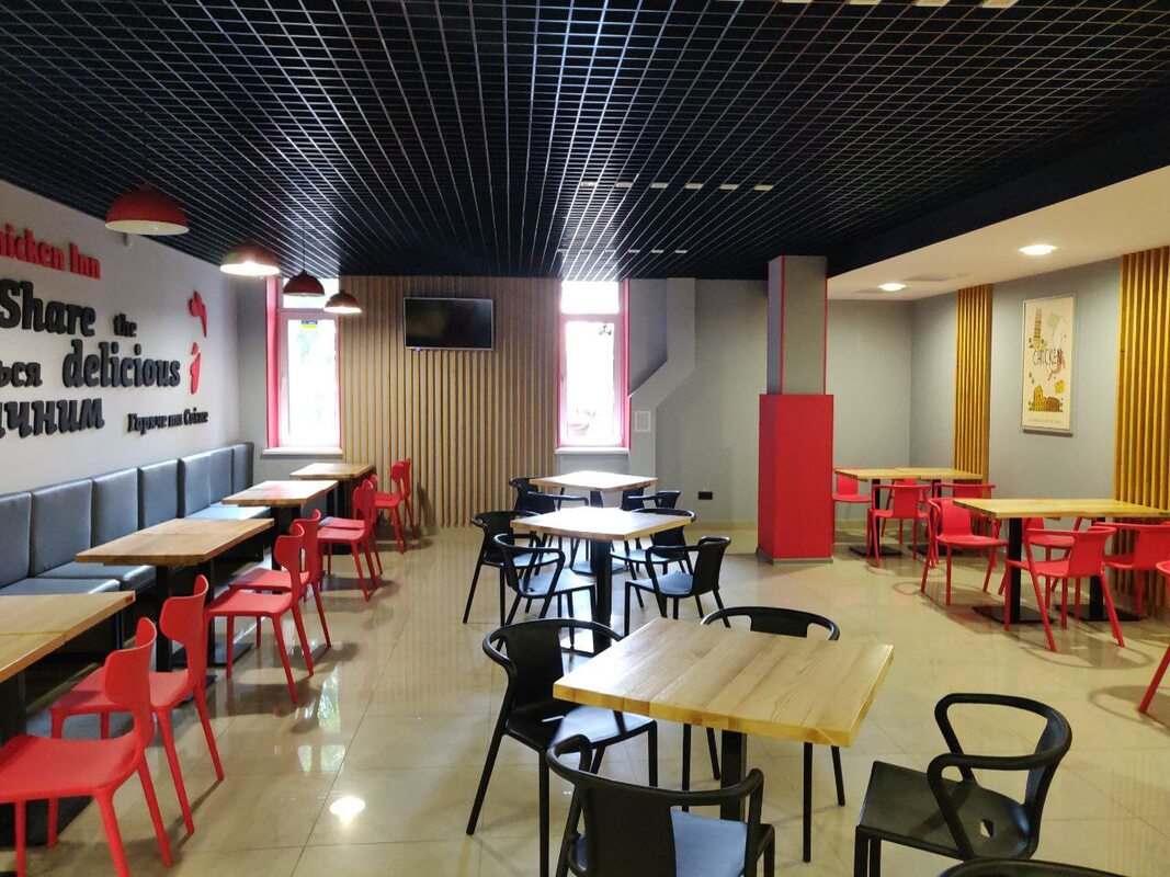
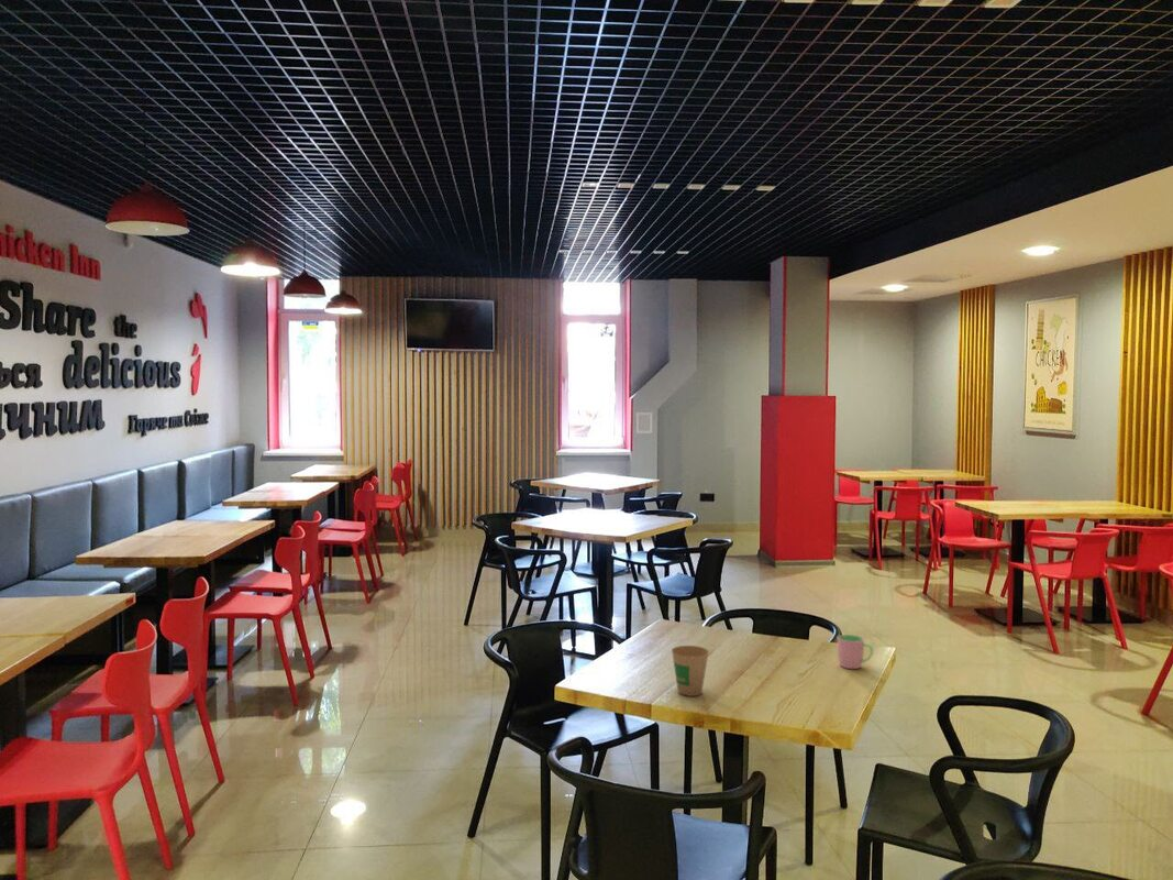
+ cup [837,634,874,670]
+ paper cup [671,645,710,697]
